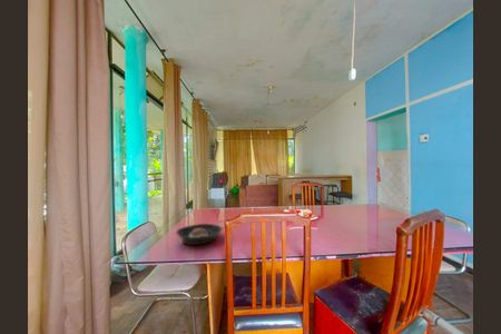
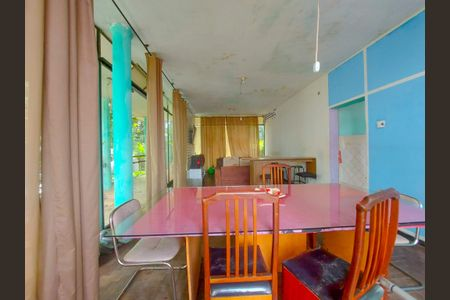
- bowl [175,223,223,246]
